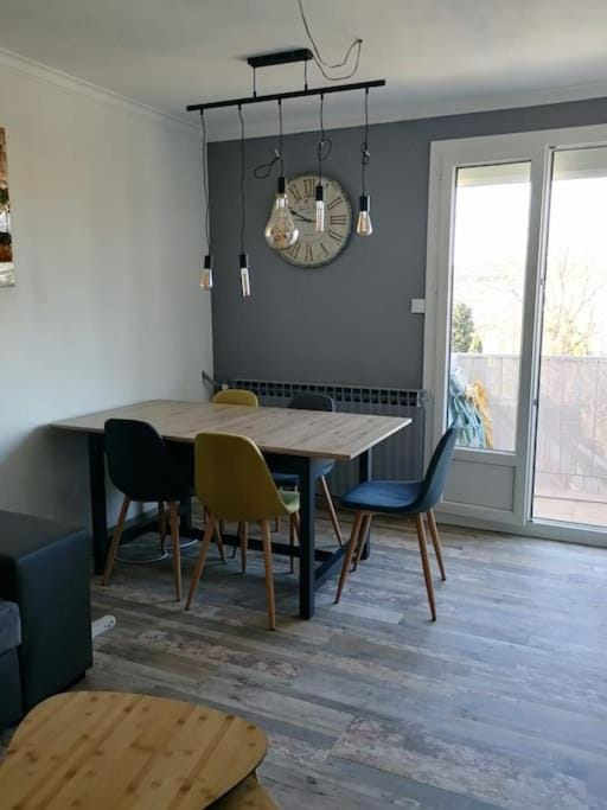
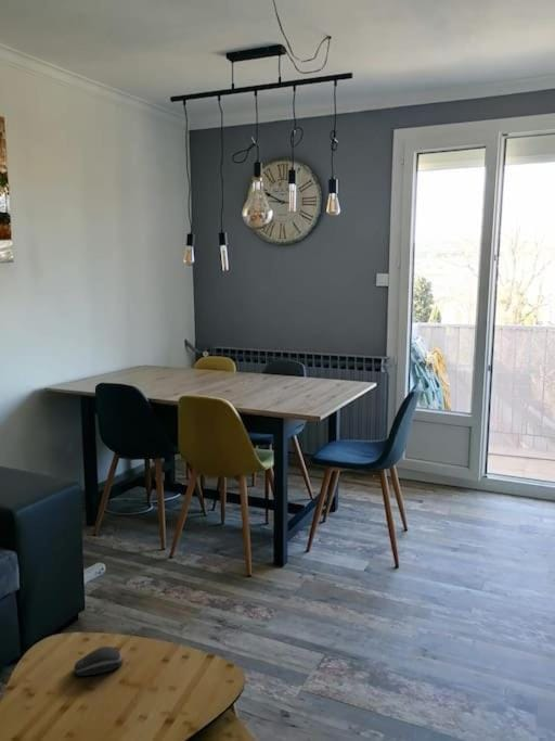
+ computer mouse [74,646,125,677]
